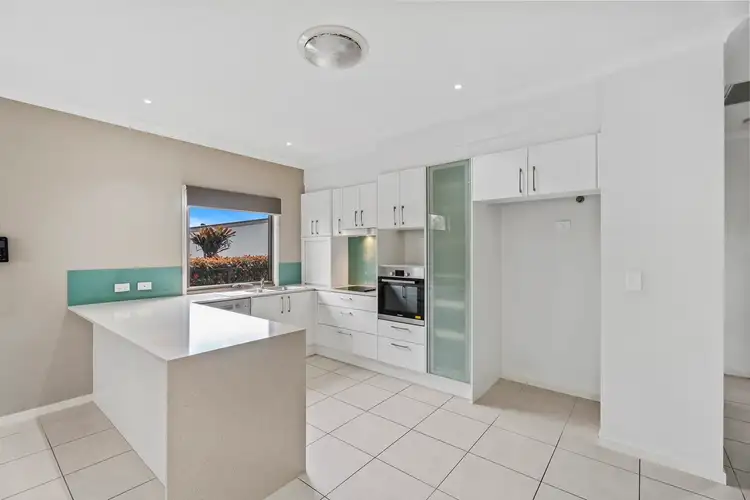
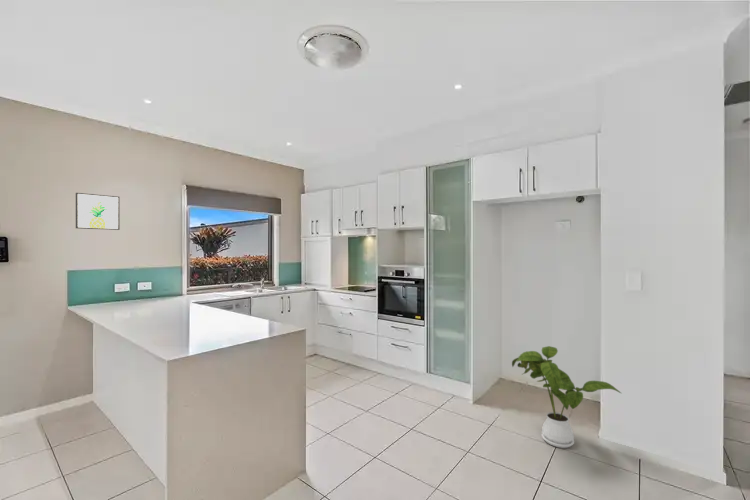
+ house plant [511,345,622,449]
+ wall art [75,192,121,231]
